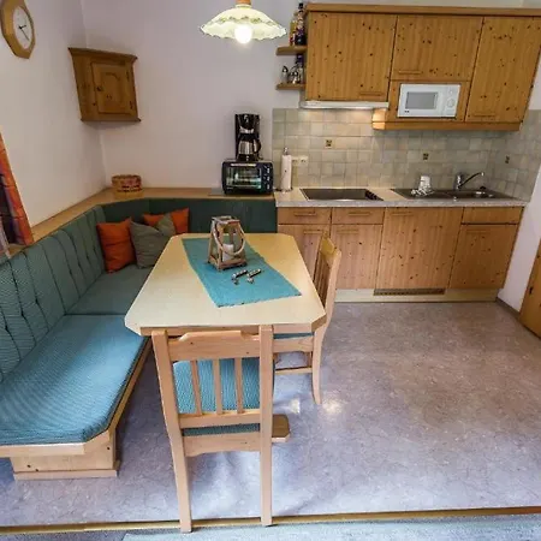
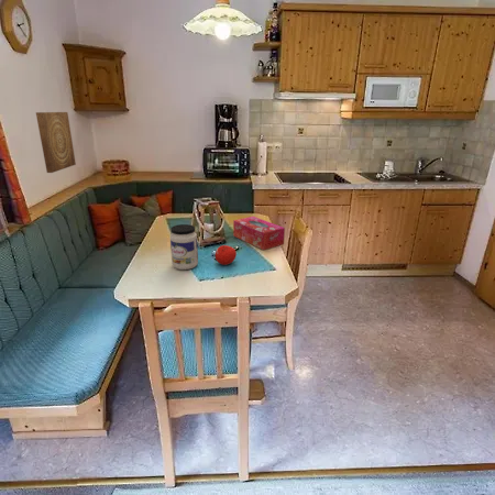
+ jar [169,223,199,271]
+ fruit [215,244,238,266]
+ tissue box [232,216,286,251]
+ wall art [35,111,77,174]
